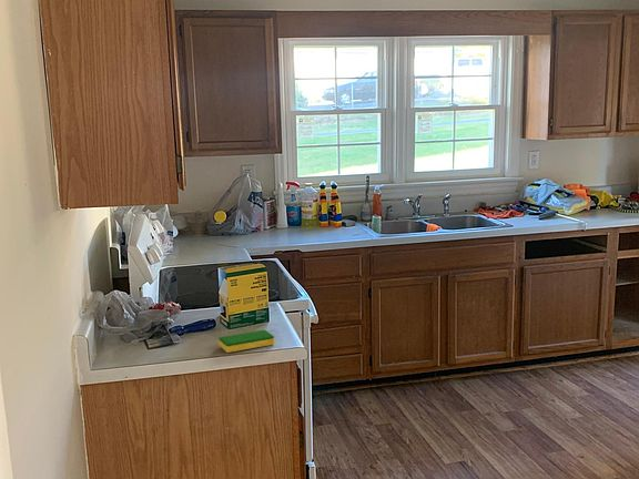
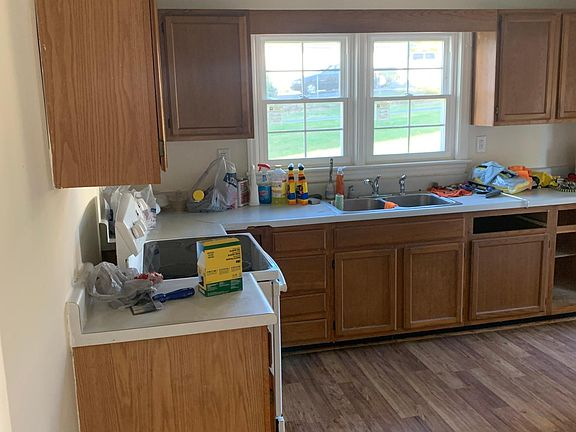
- dish sponge [217,329,275,354]
